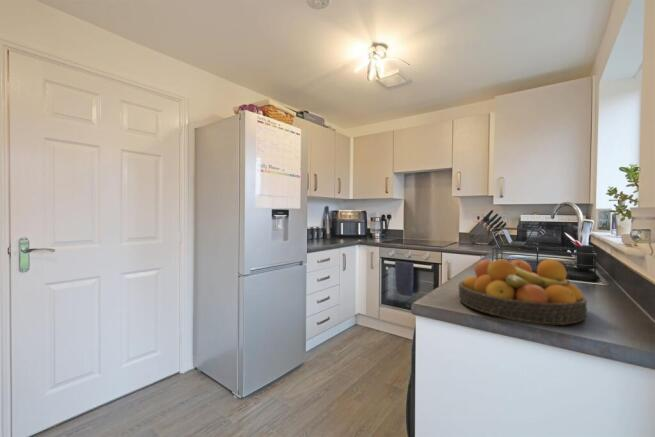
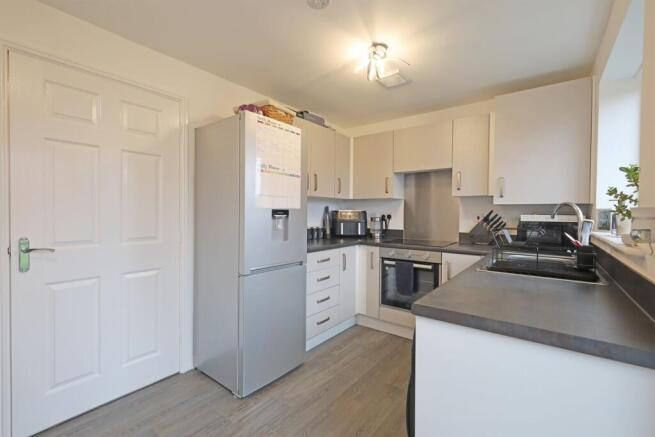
- fruit bowl [458,258,588,326]
